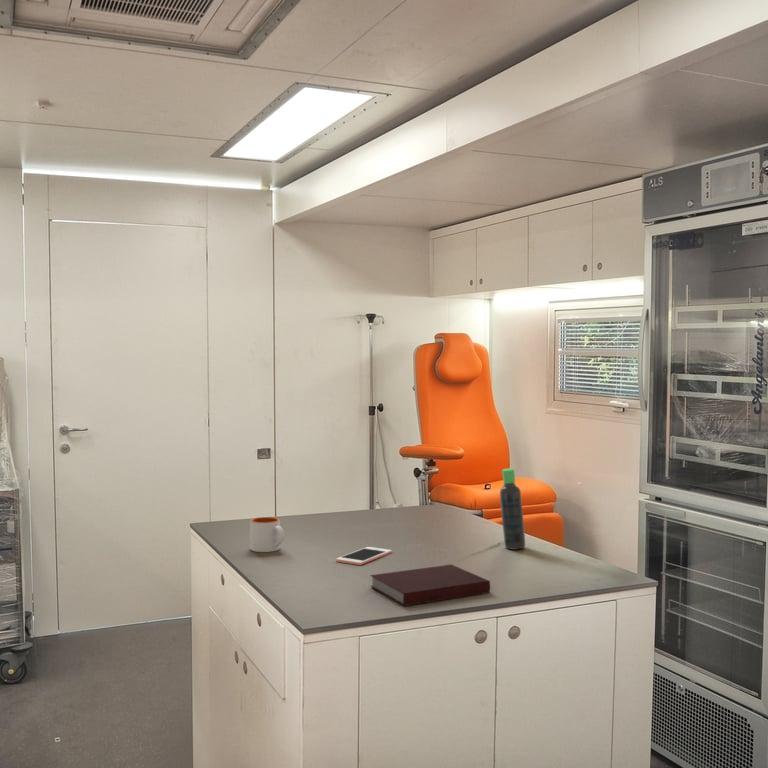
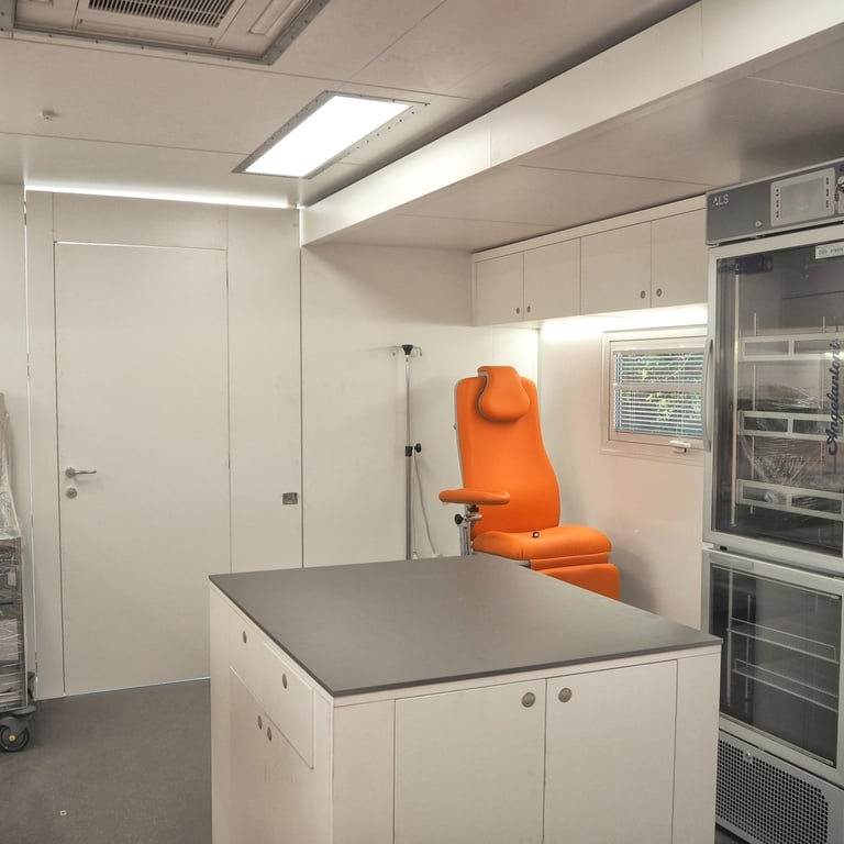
- cell phone [335,546,393,566]
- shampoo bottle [499,468,526,551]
- notebook [369,563,491,607]
- mug [249,516,285,553]
